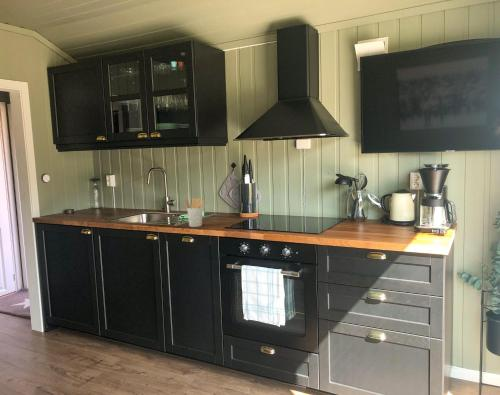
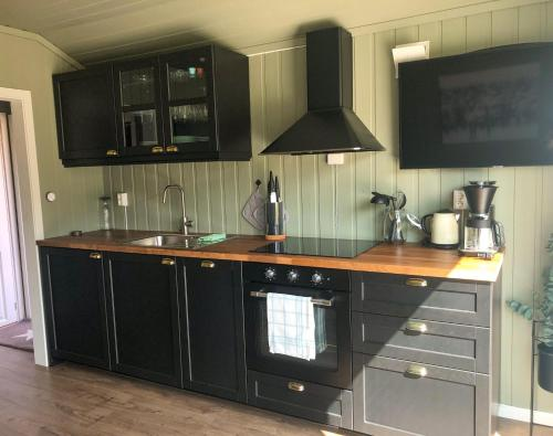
- utensil holder [184,197,206,228]
